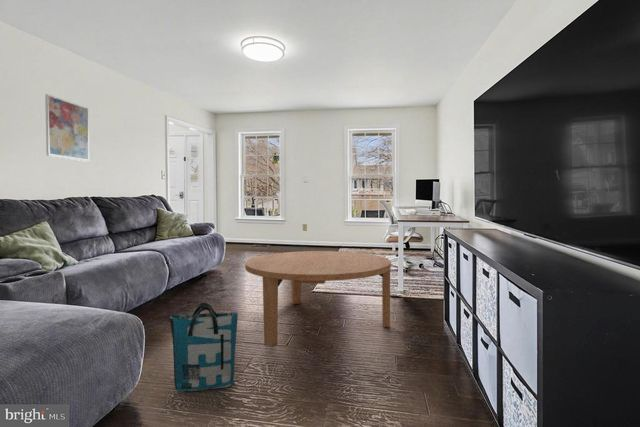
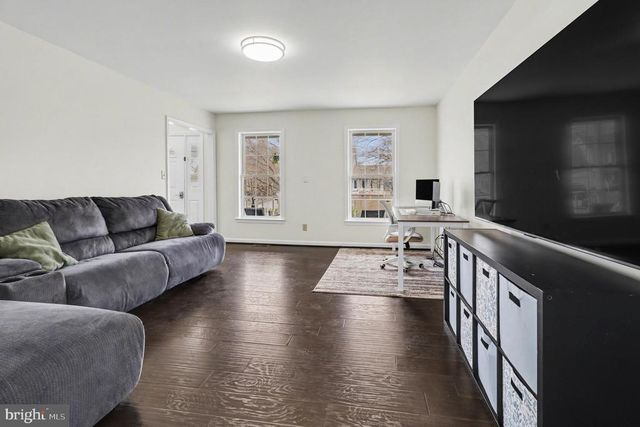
- tote bag [169,302,239,393]
- wall art [44,93,90,163]
- coffee table [244,250,392,349]
